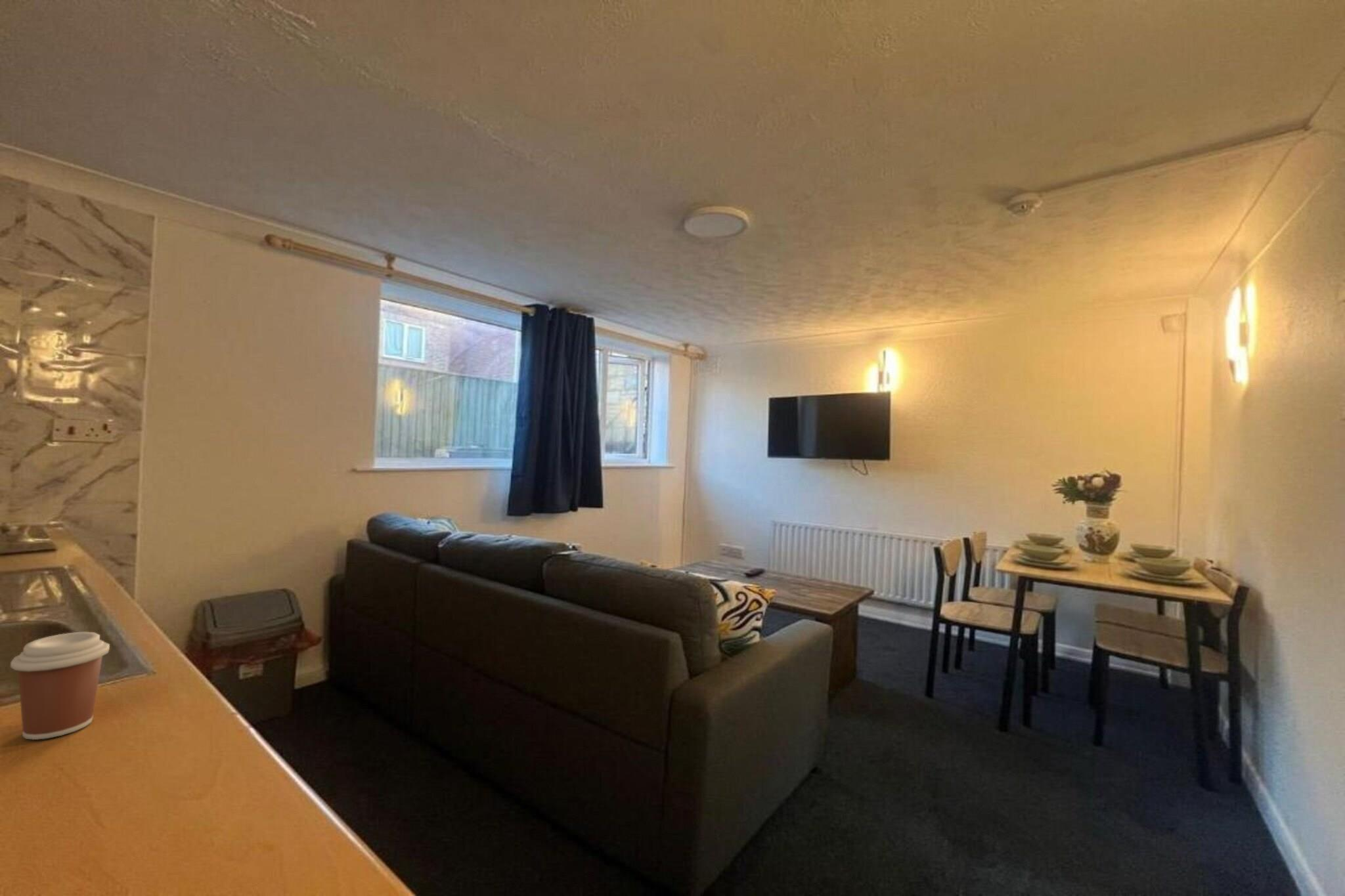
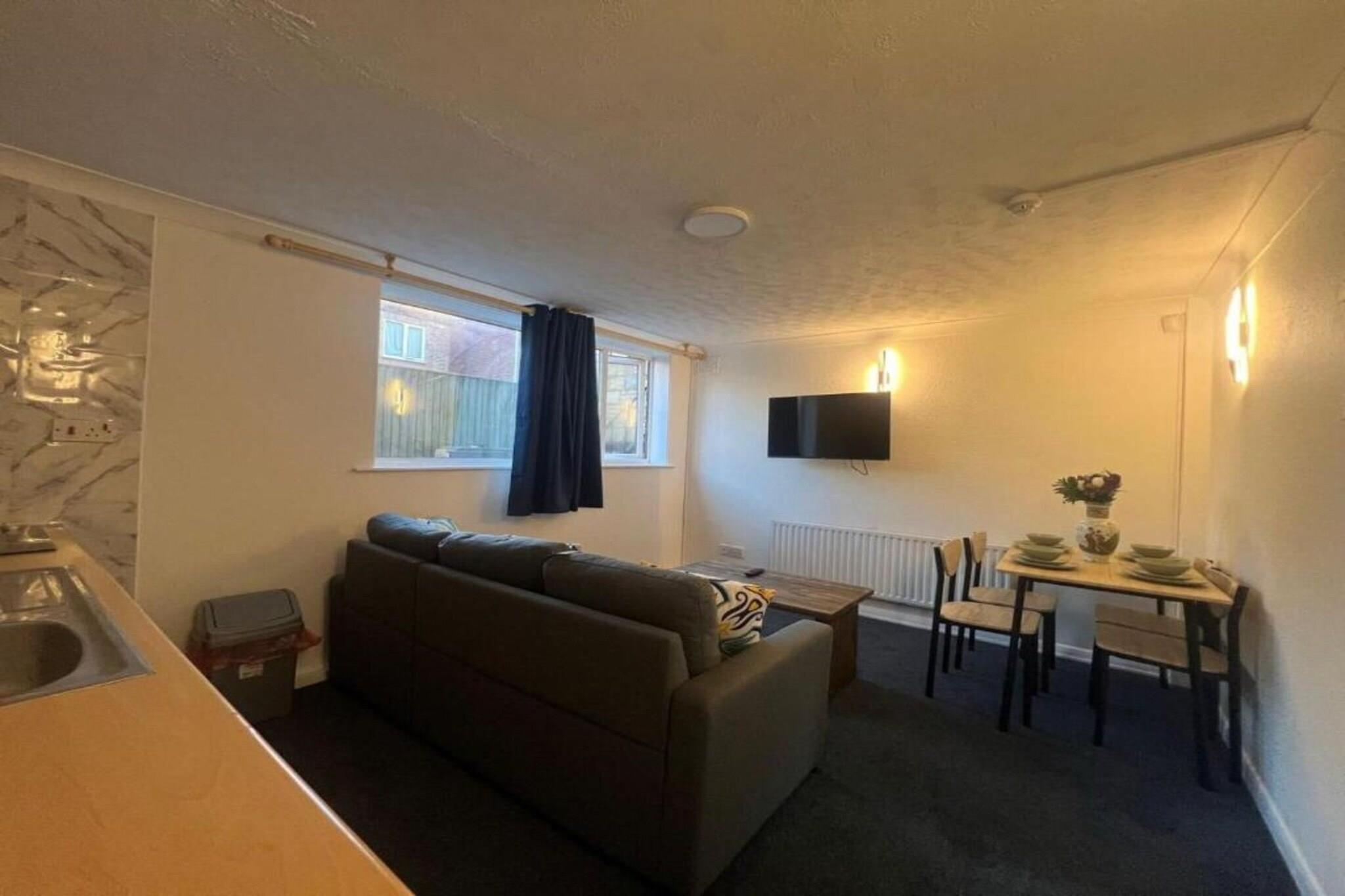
- coffee cup [10,631,110,740]
